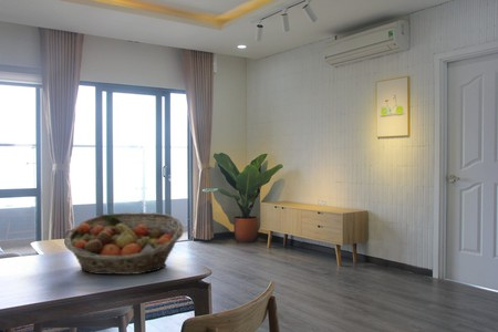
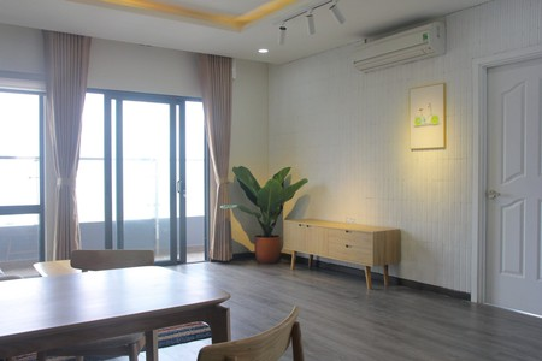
- fruit basket [63,211,185,276]
